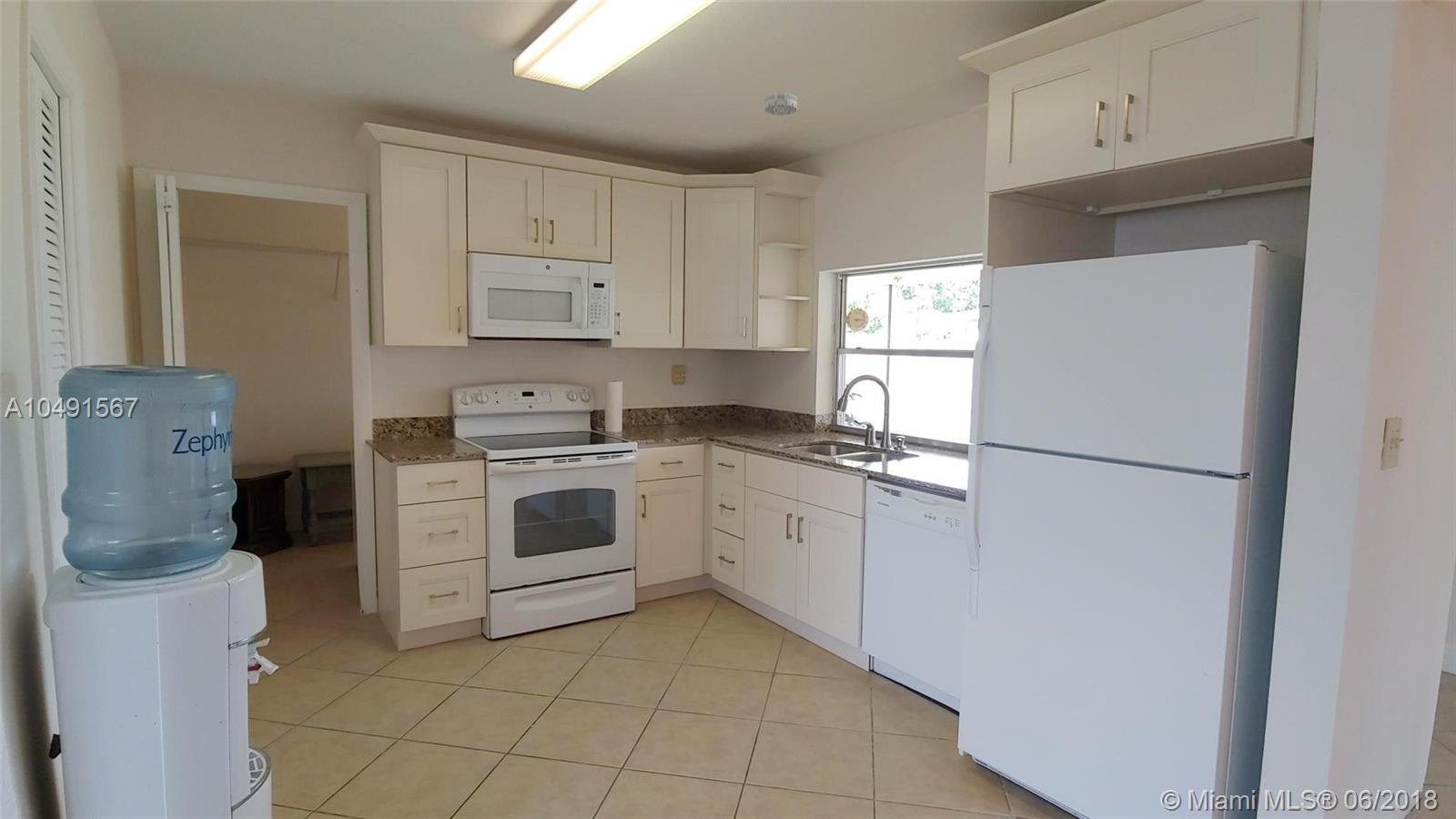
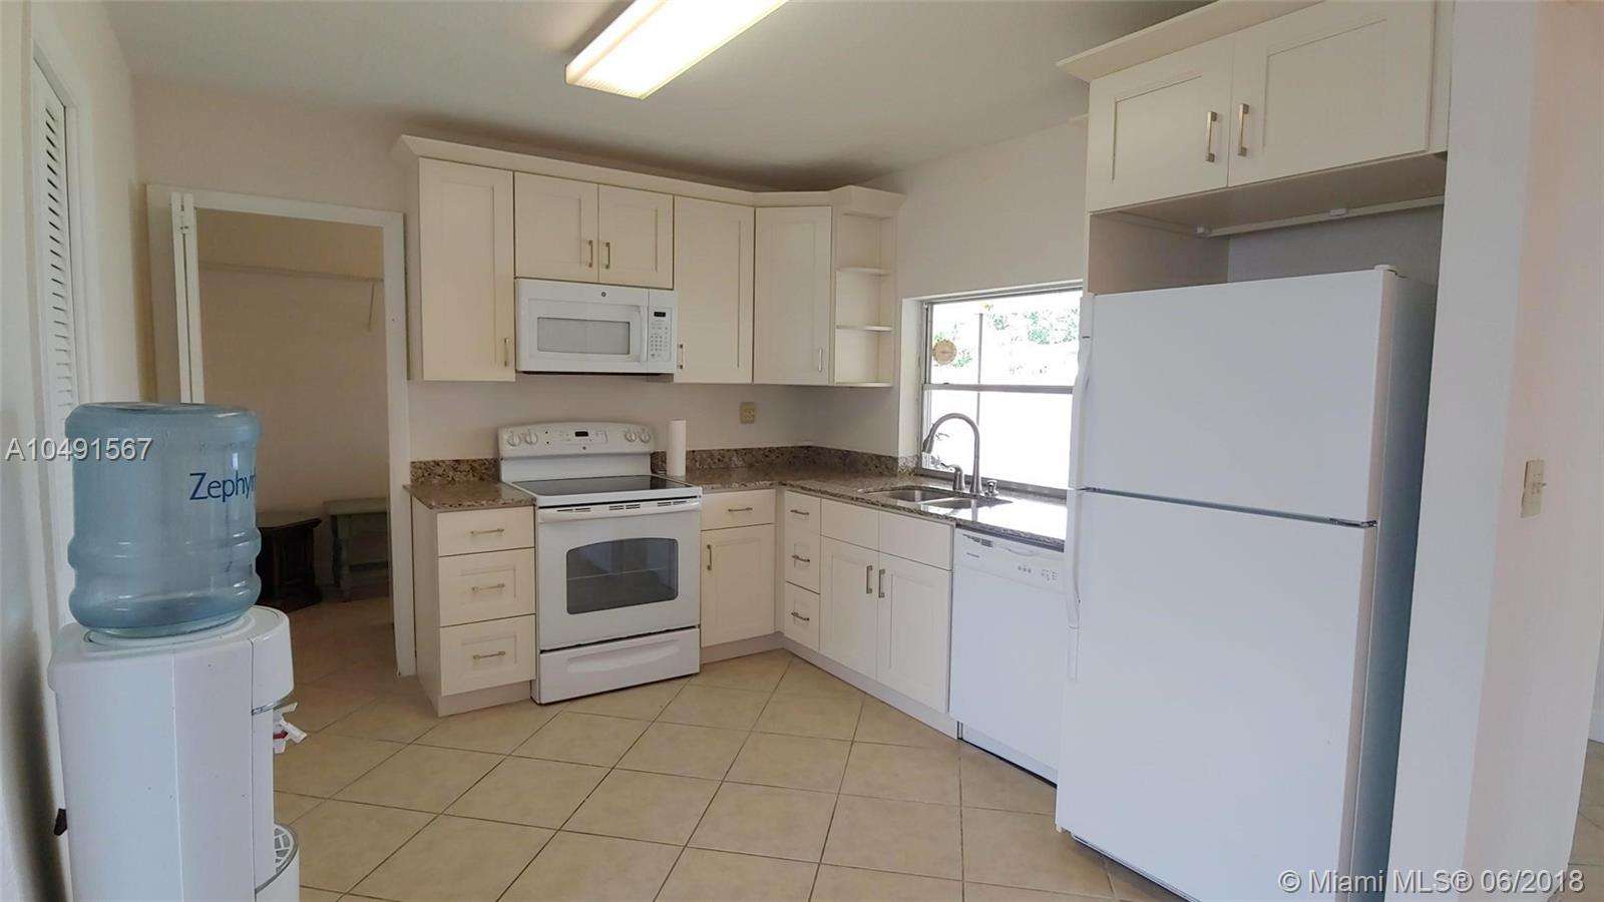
- smoke detector [763,92,798,116]
